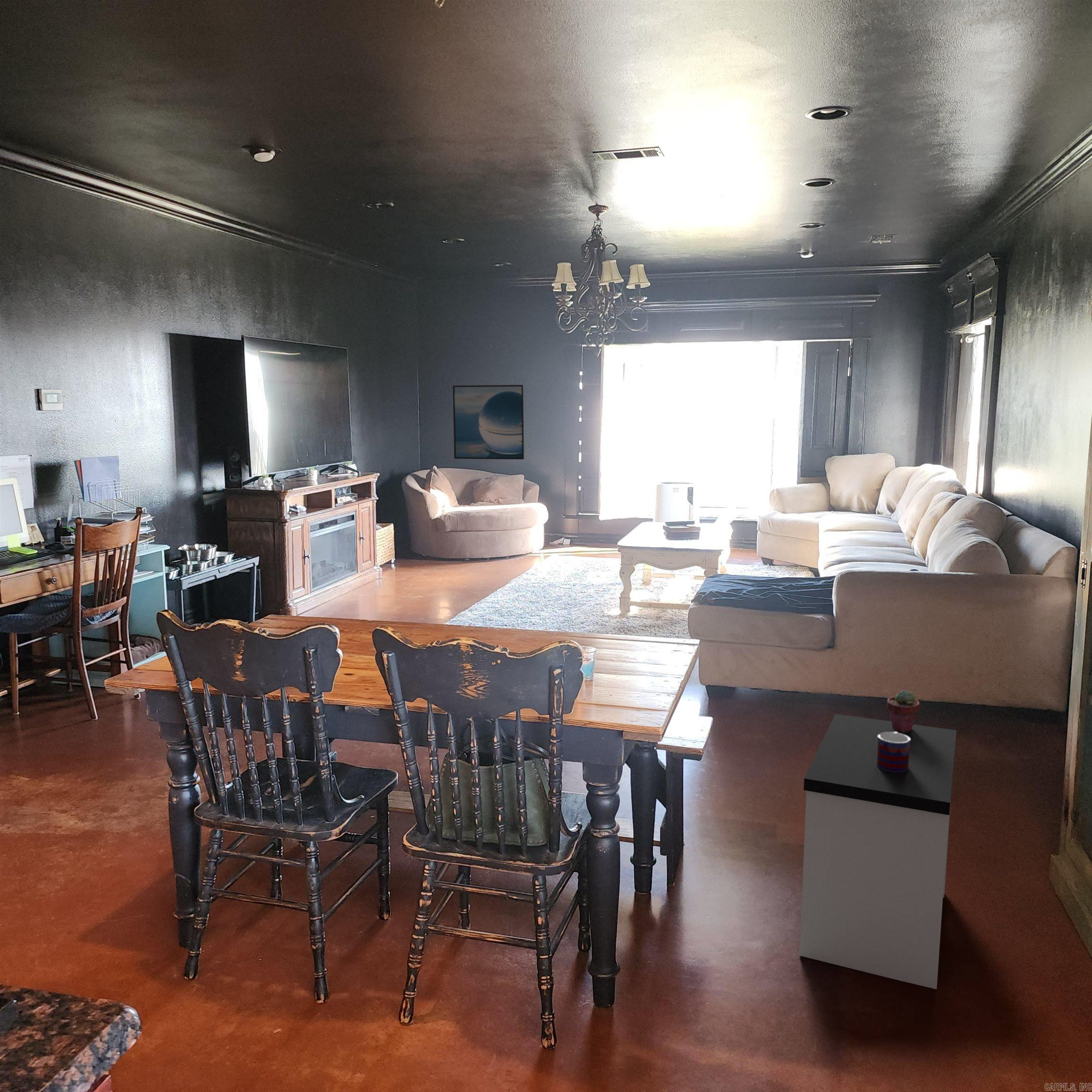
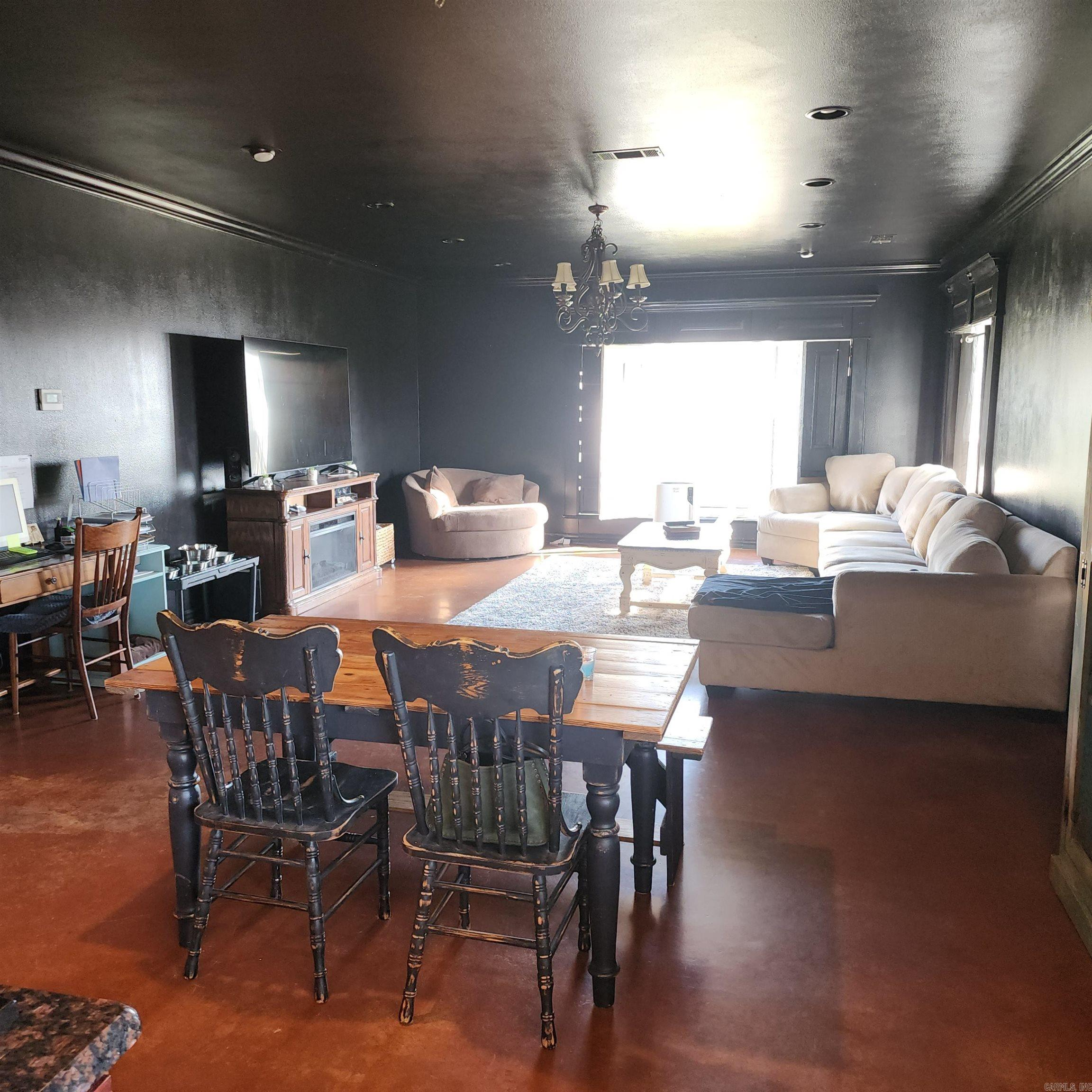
- side table [799,713,957,990]
- mug [877,732,910,772]
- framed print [452,384,525,460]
- potted succulent [887,690,920,732]
